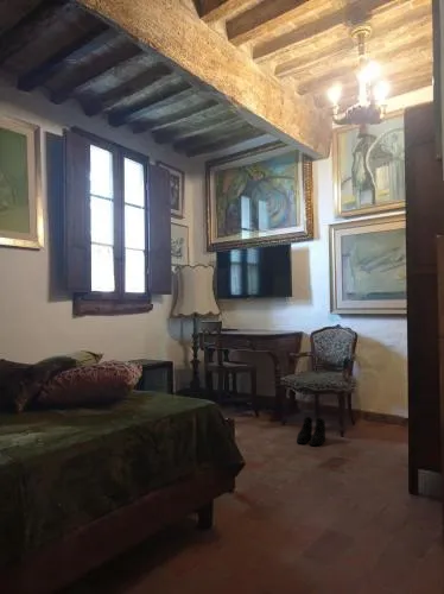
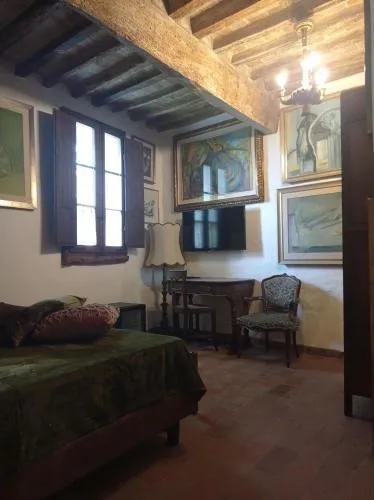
- boots [296,416,326,447]
